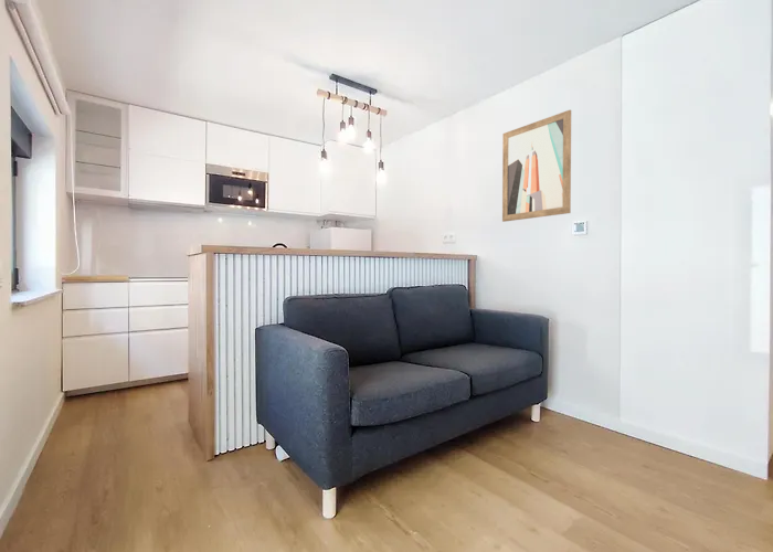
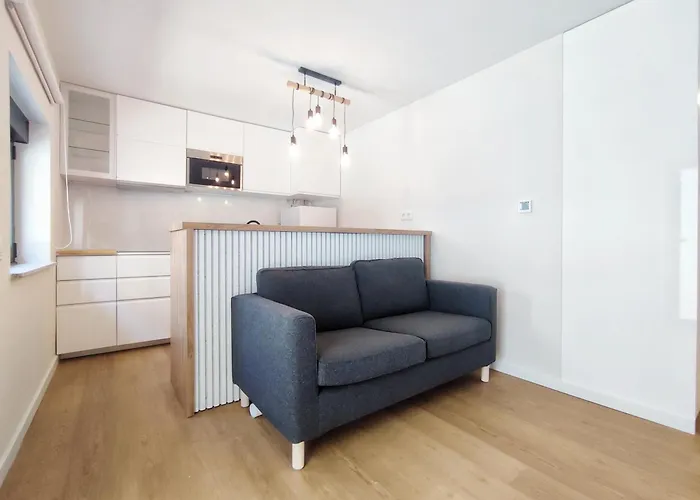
- wall art [501,109,572,223]
